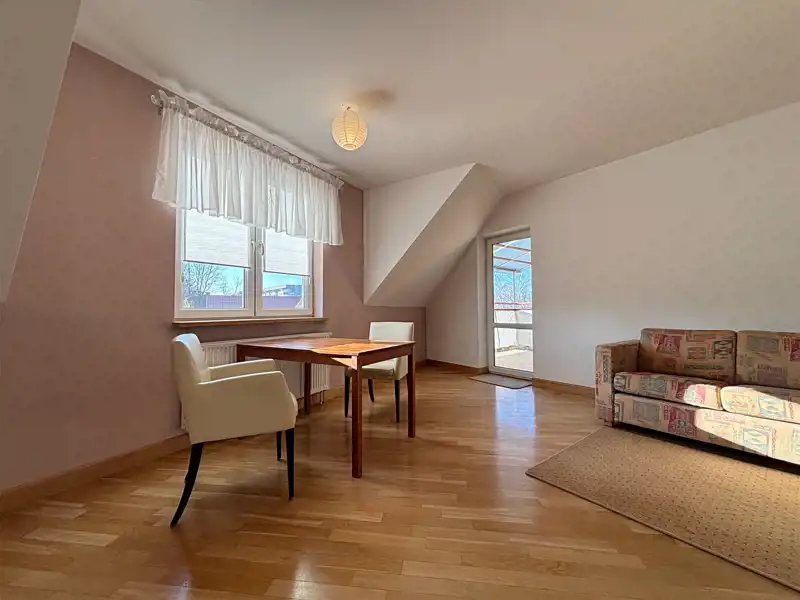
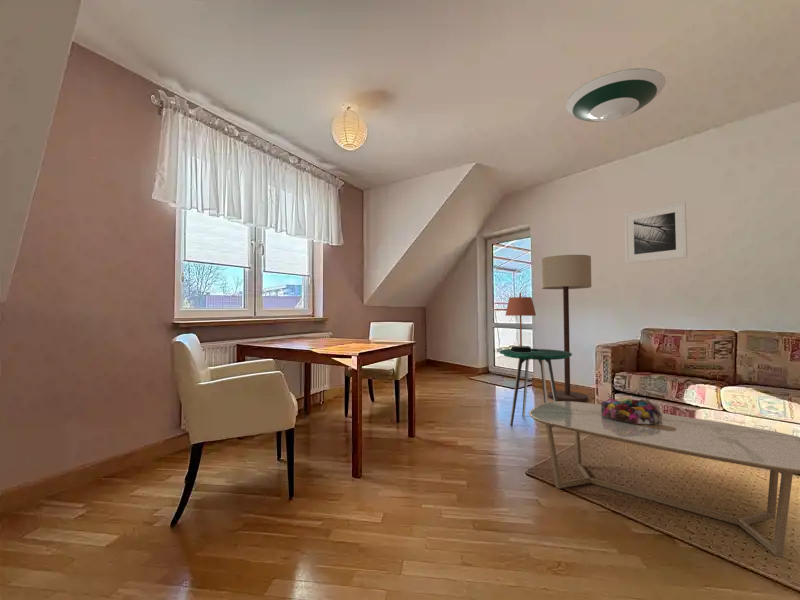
+ side table [498,348,573,427]
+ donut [600,398,662,424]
+ floor lamp [540,254,592,402]
+ table lamp [505,292,538,352]
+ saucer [565,67,666,123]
+ coffee table [528,400,800,558]
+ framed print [624,201,688,264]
